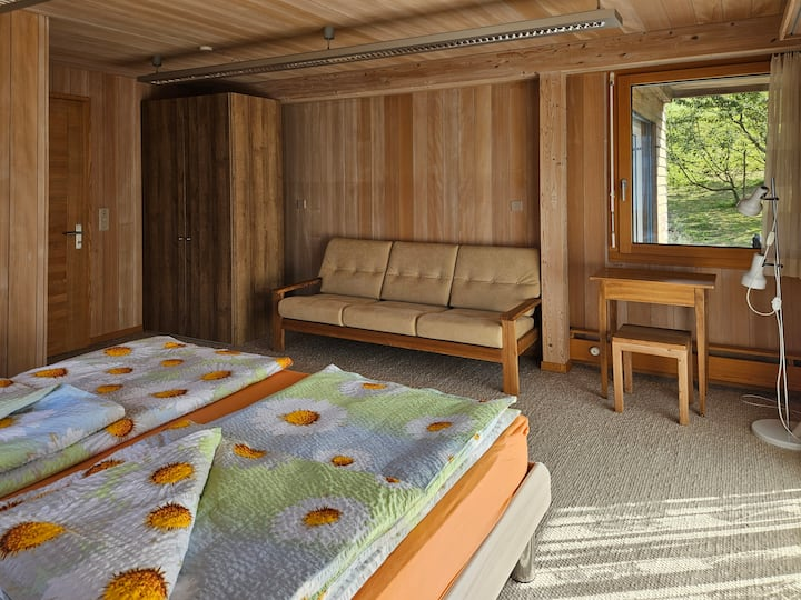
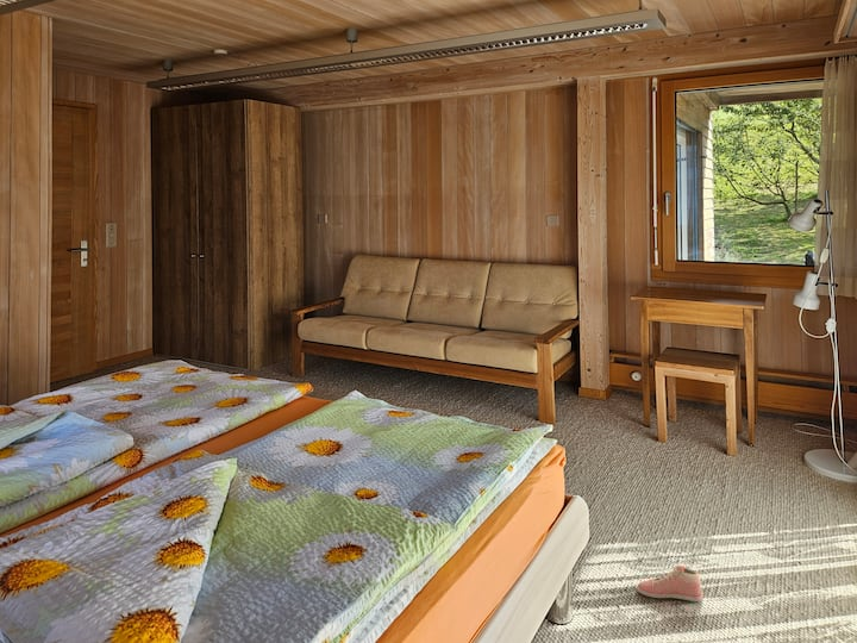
+ sneaker [636,564,703,603]
